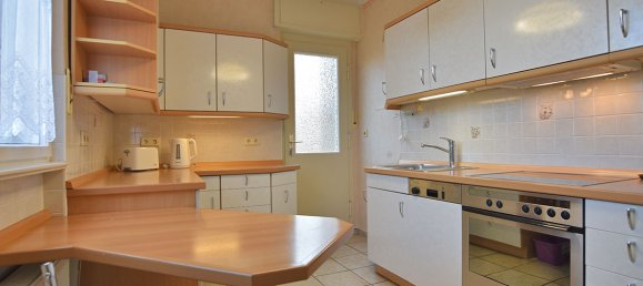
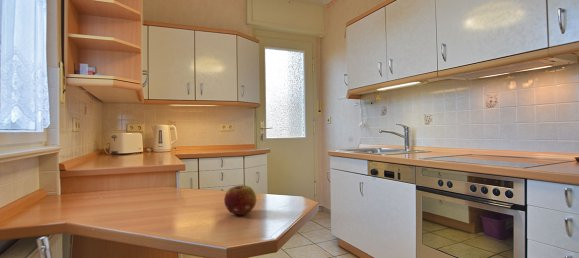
+ fruit [223,184,257,216]
